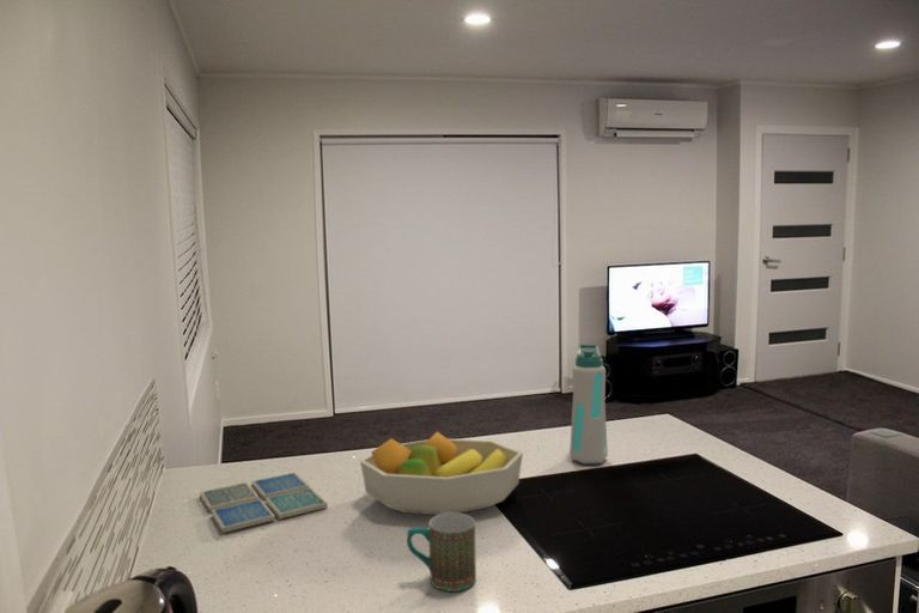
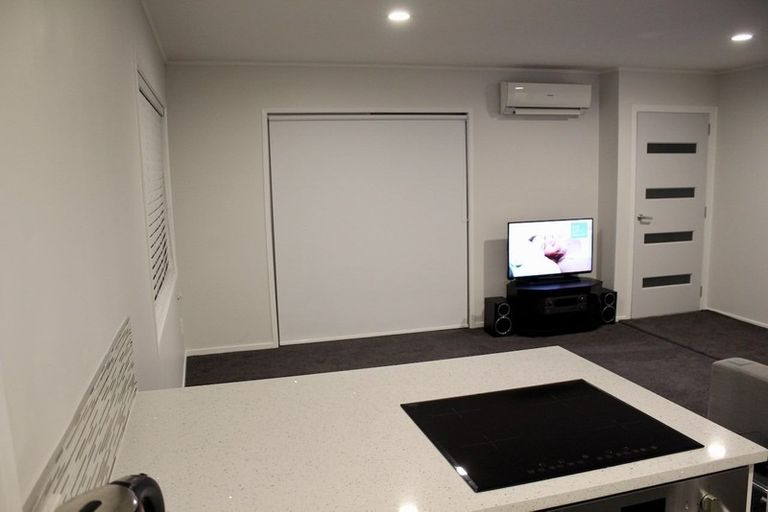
- drink coaster [199,472,329,534]
- mug [406,512,477,593]
- fruit bowl [359,431,524,516]
- water bottle [568,344,609,465]
